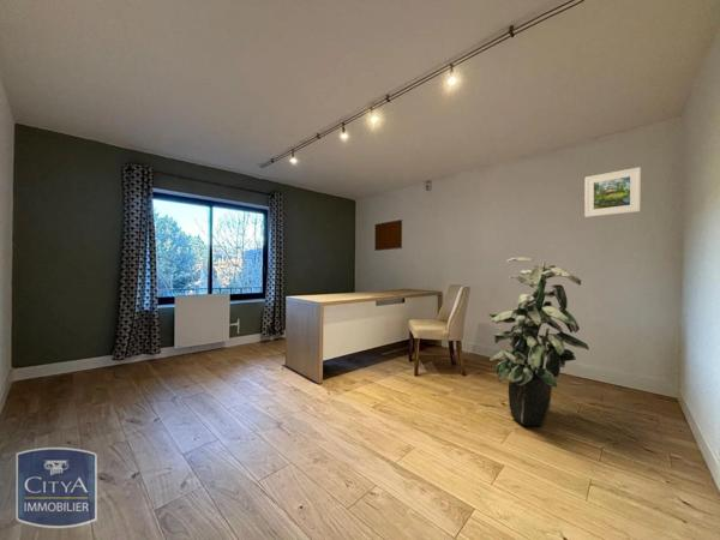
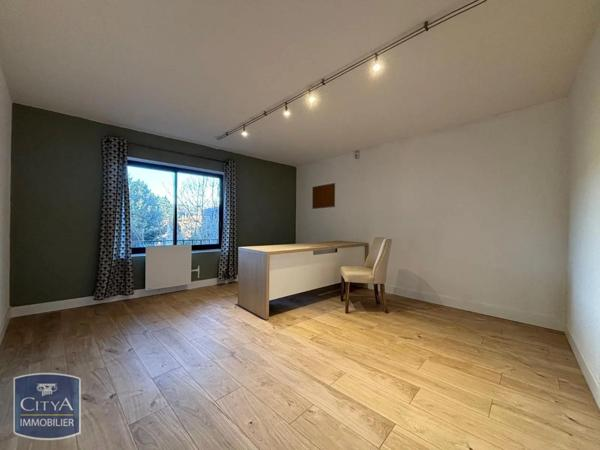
- indoor plant [487,256,590,428]
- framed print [583,166,642,218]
